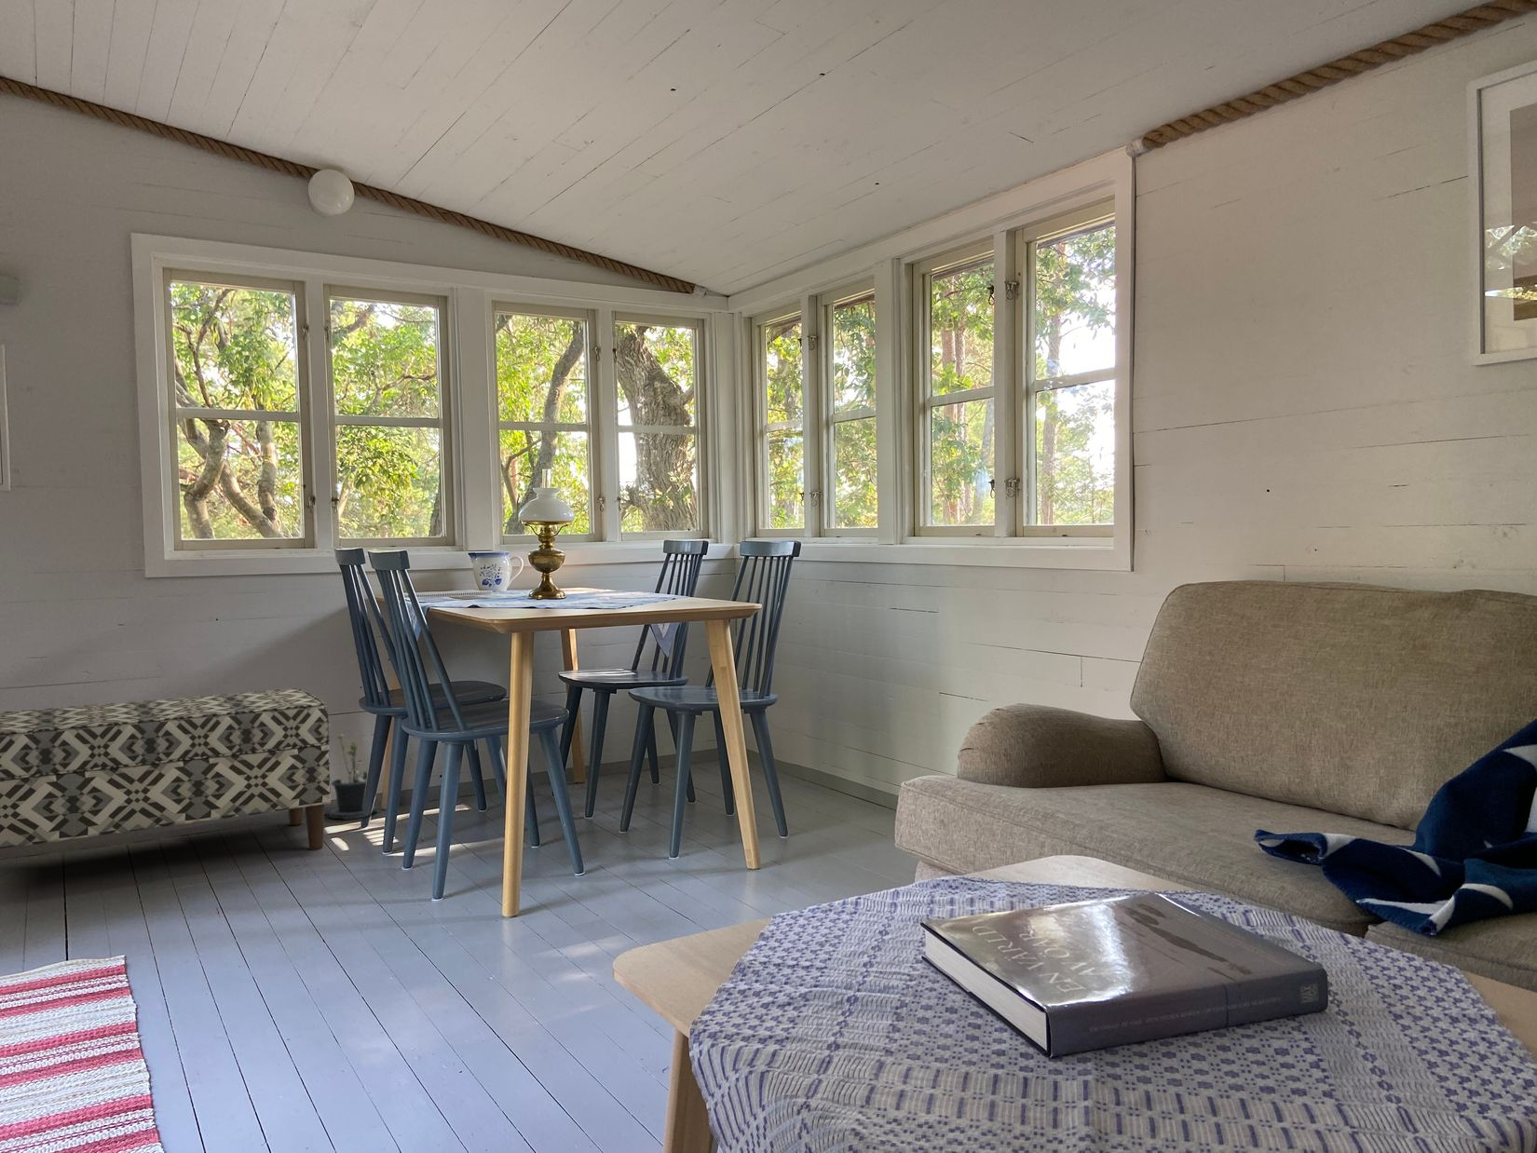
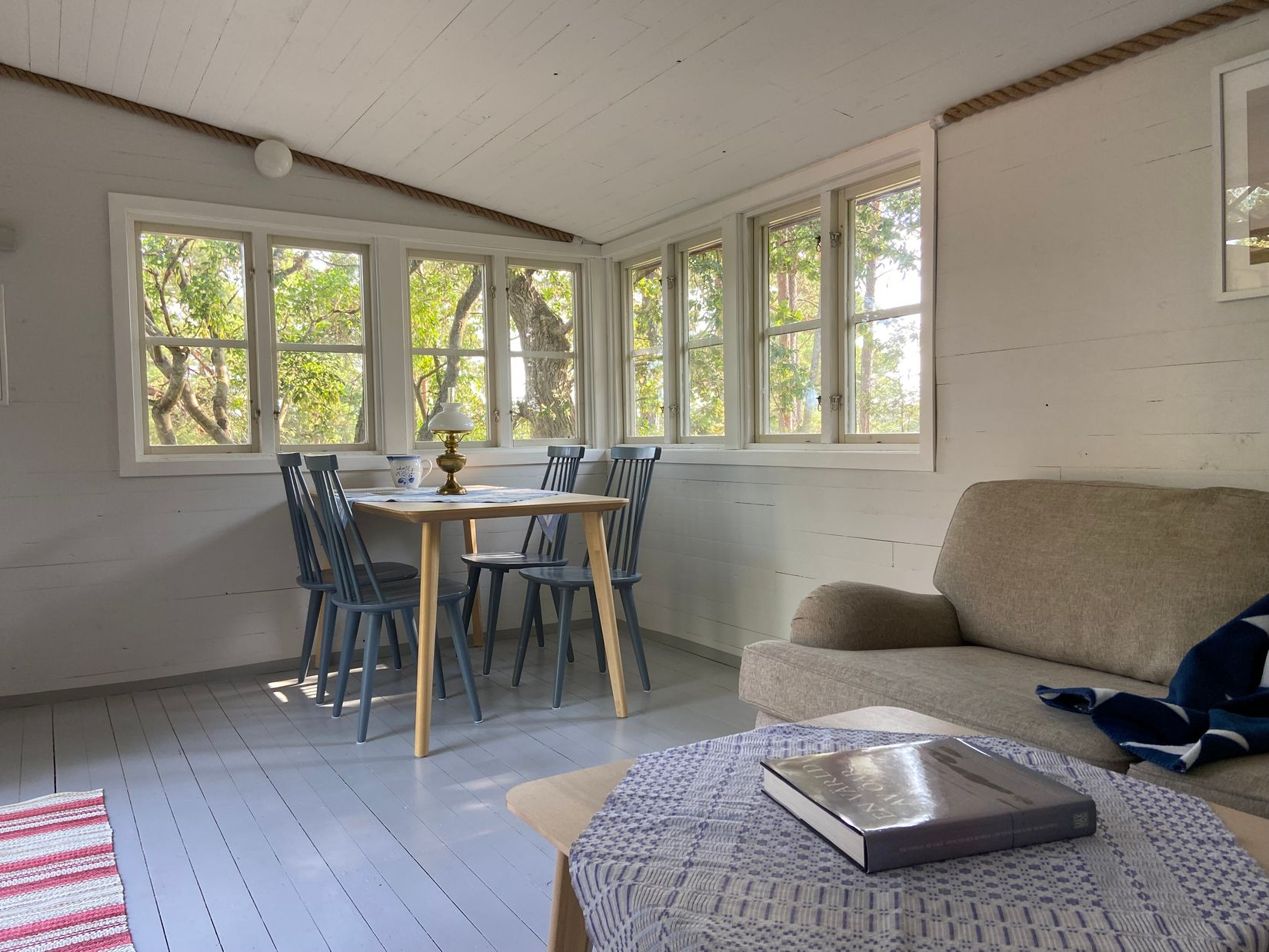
- bench [0,688,332,850]
- potted plant [325,733,382,820]
